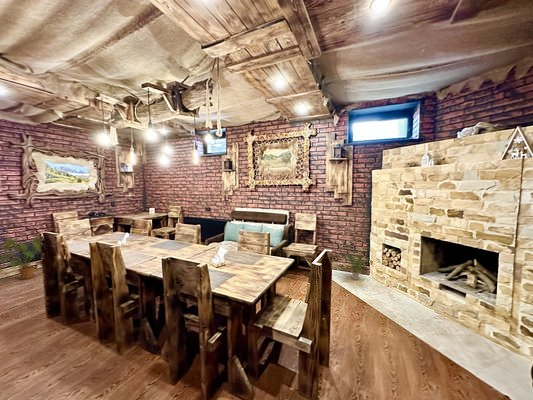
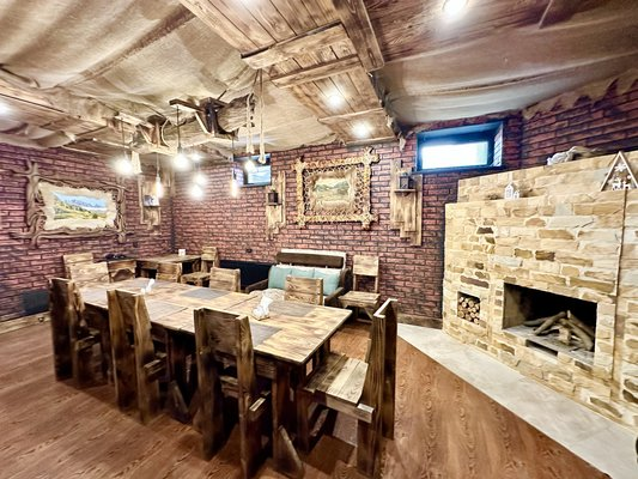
- potted plant [340,249,370,281]
- house plant [0,235,41,280]
